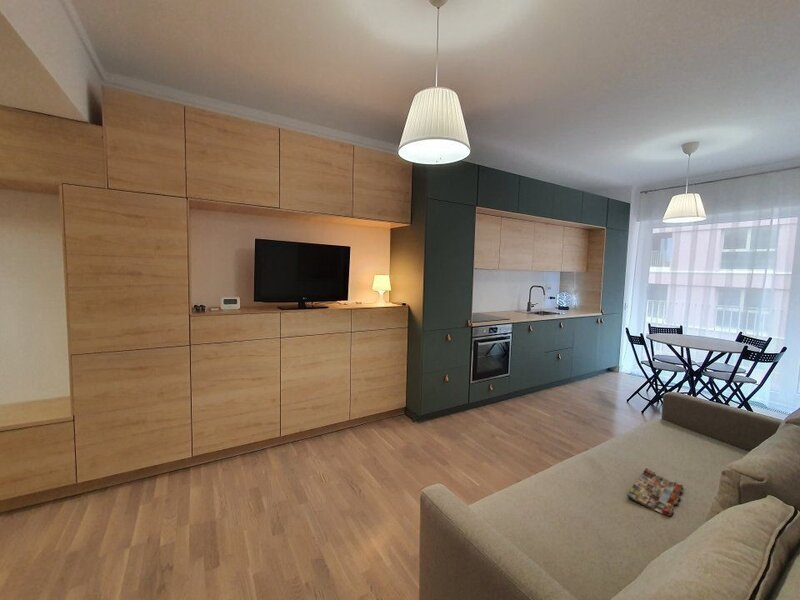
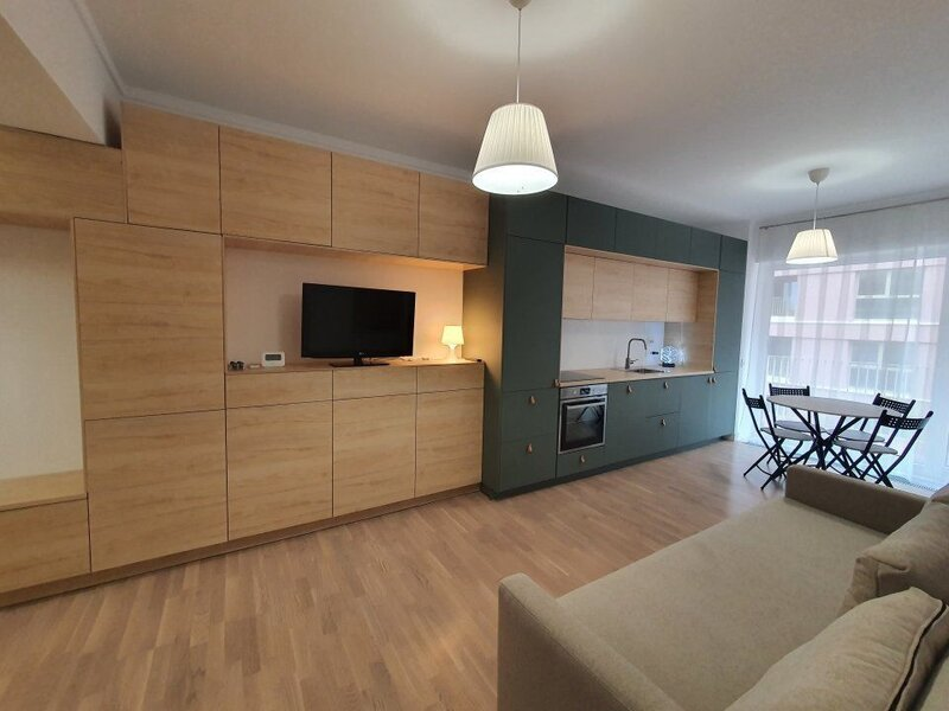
- magazine [626,467,684,517]
